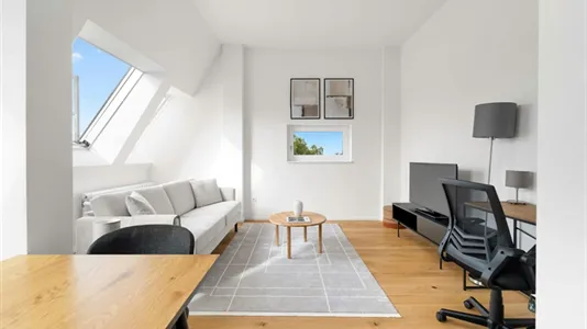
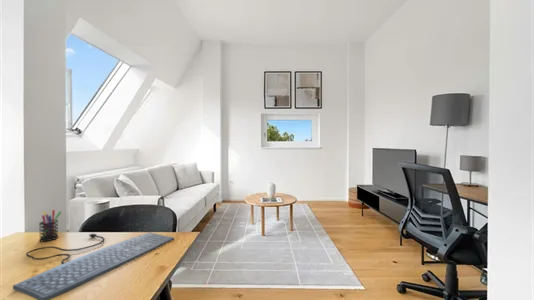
+ pen holder [38,209,62,242]
+ keyboard [12,232,175,300]
